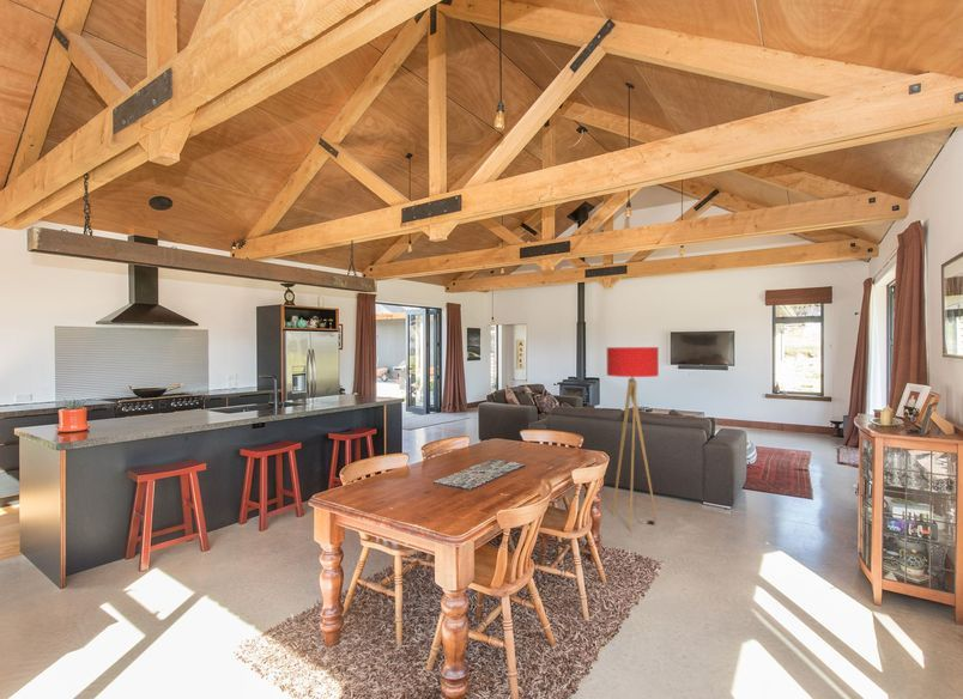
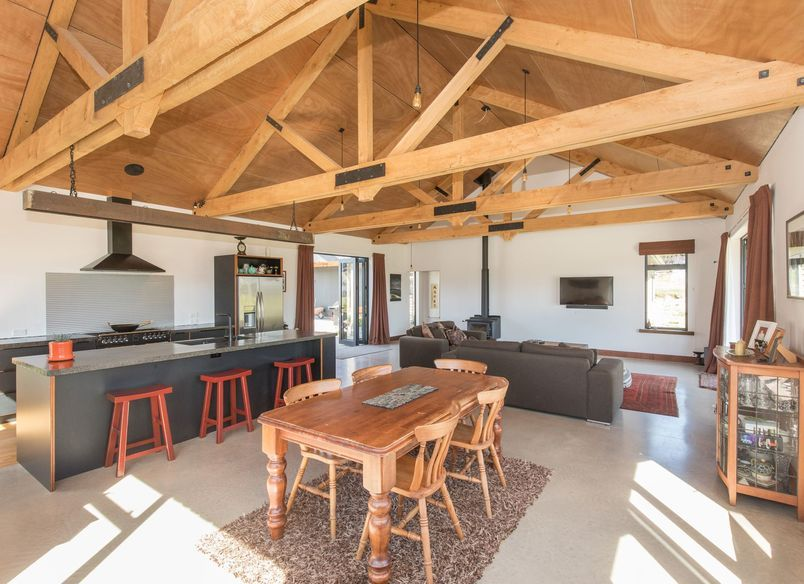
- floor lamp [606,346,660,531]
